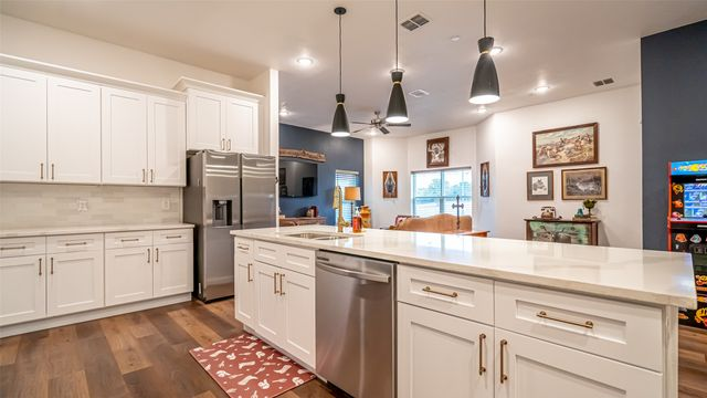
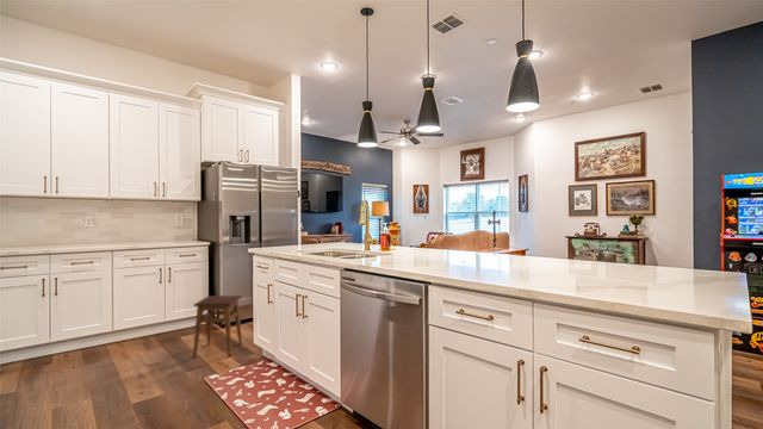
+ stool [192,294,243,359]
